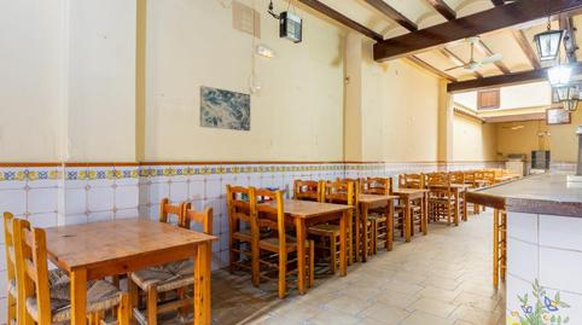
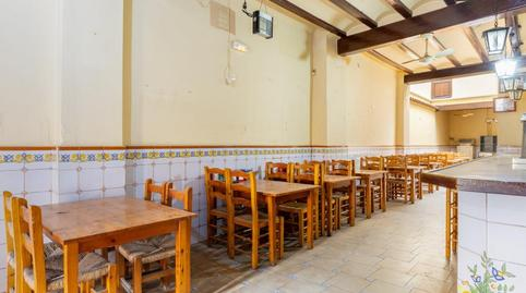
- wall art [199,85,251,132]
